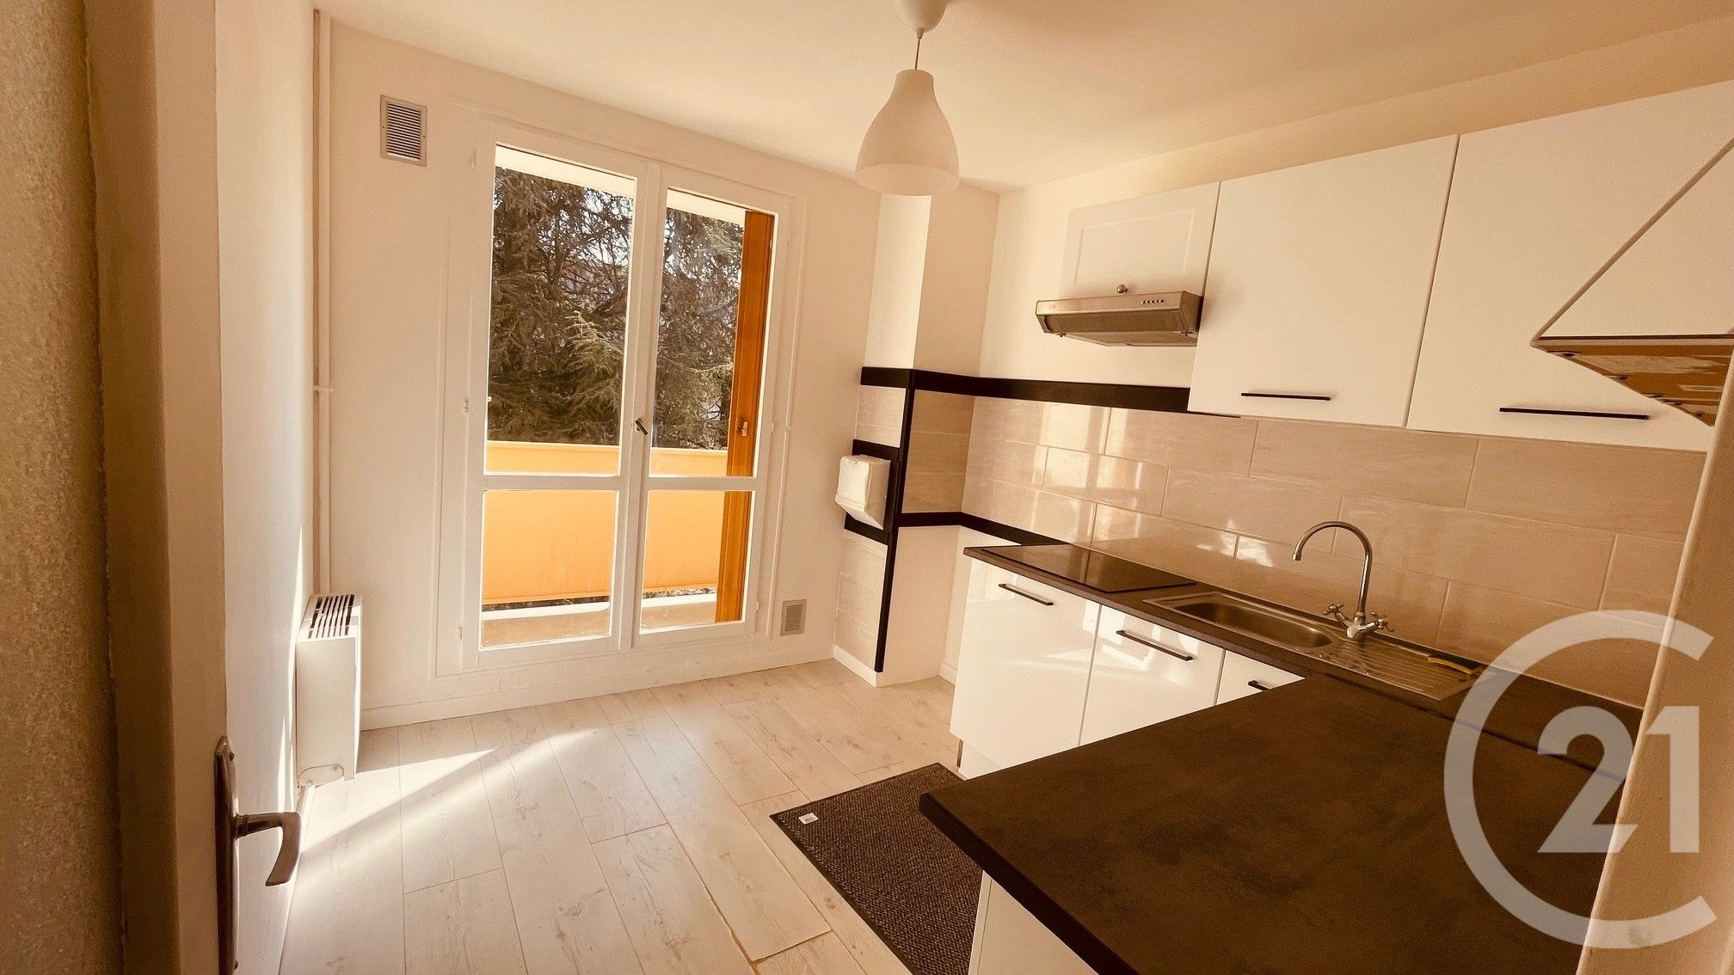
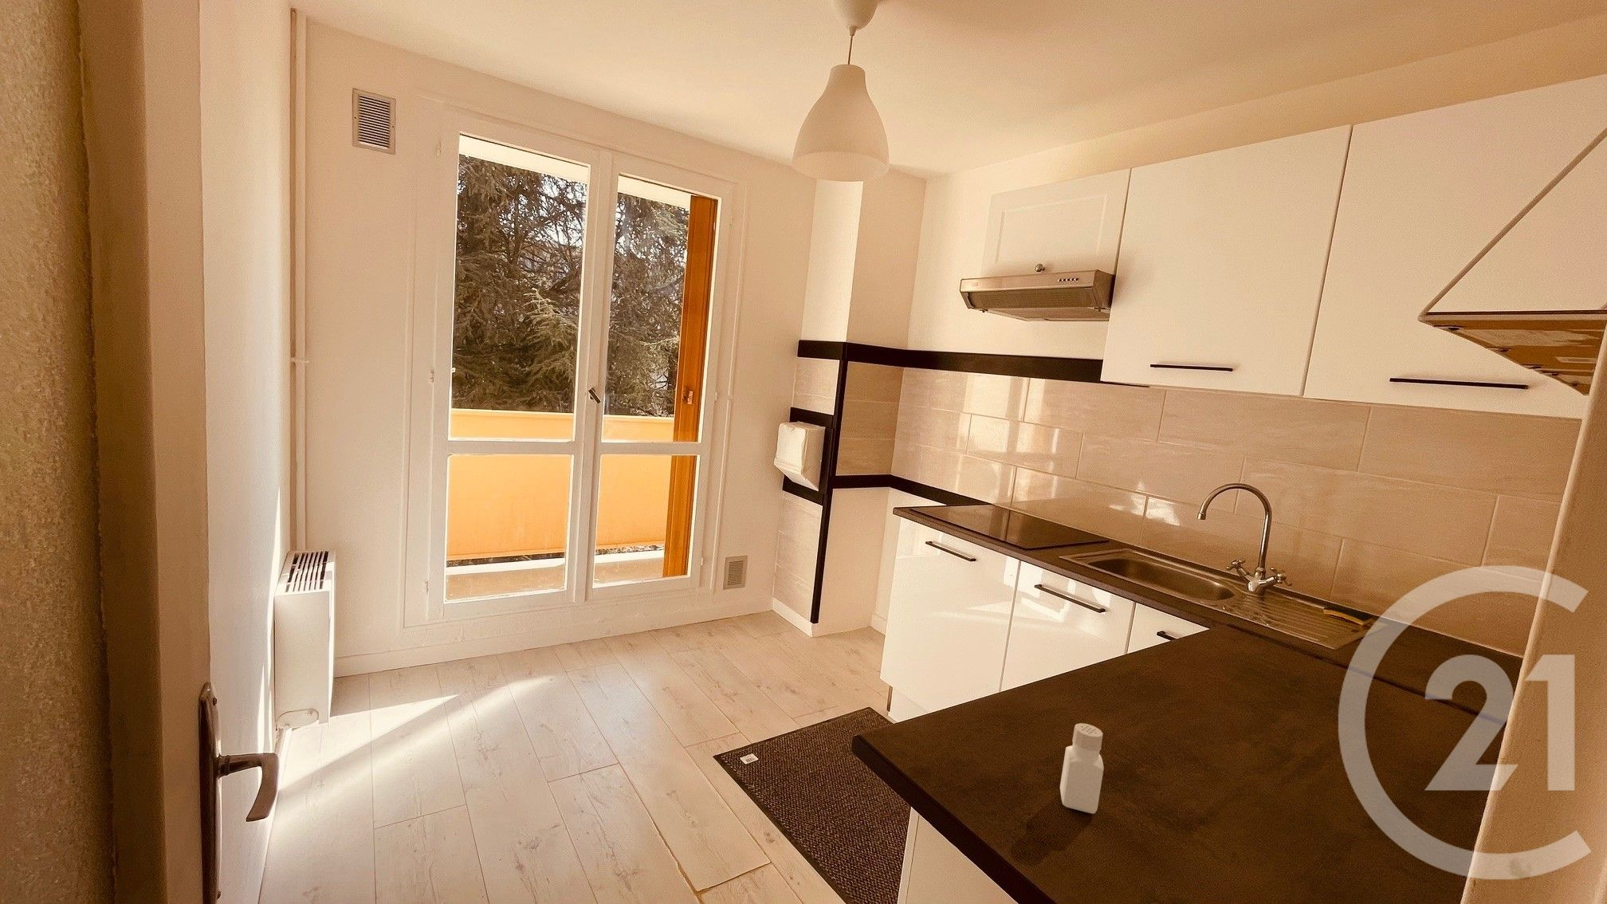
+ pepper shaker [1060,722,1105,813]
